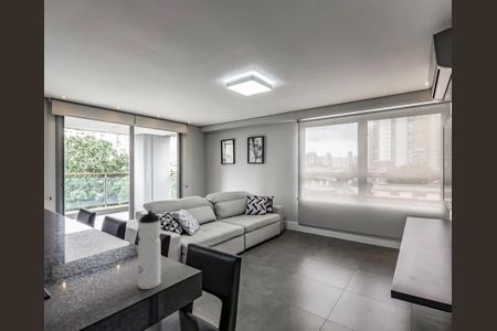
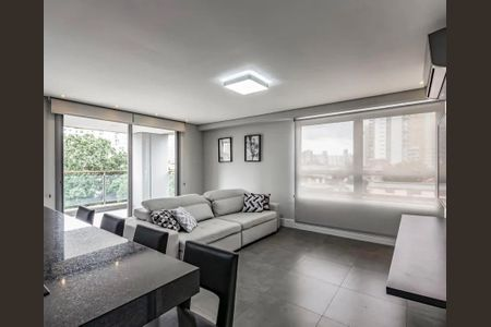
- water bottle [137,210,161,290]
